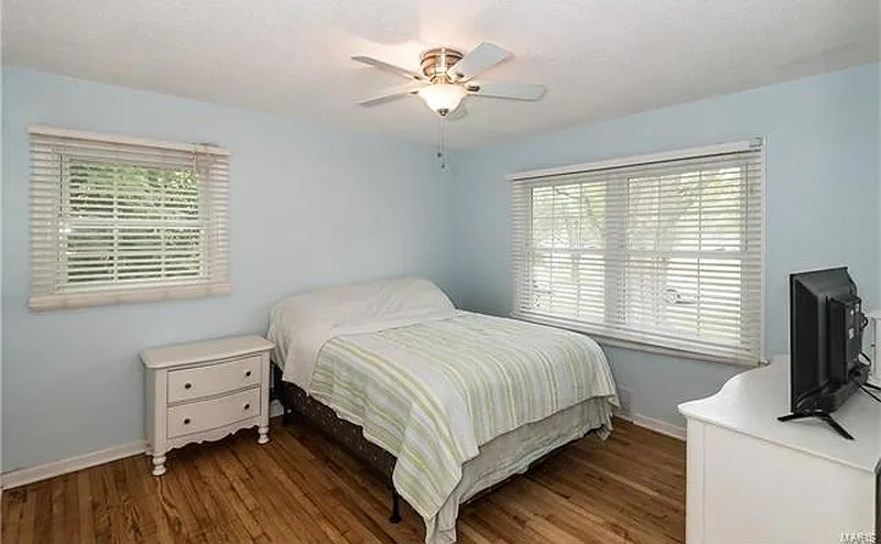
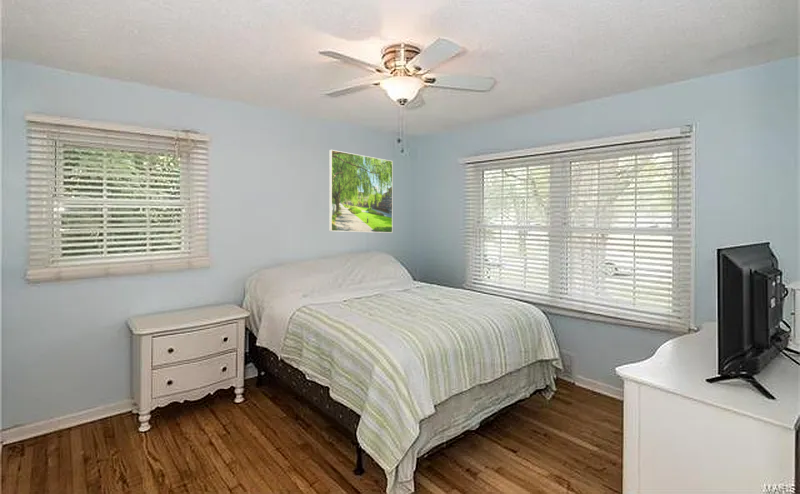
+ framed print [329,149,394,234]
